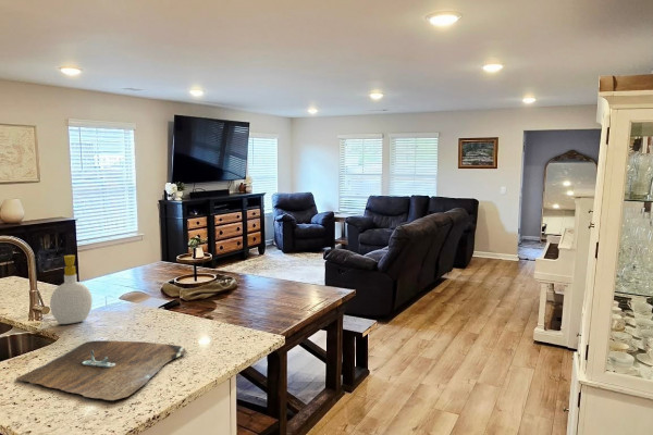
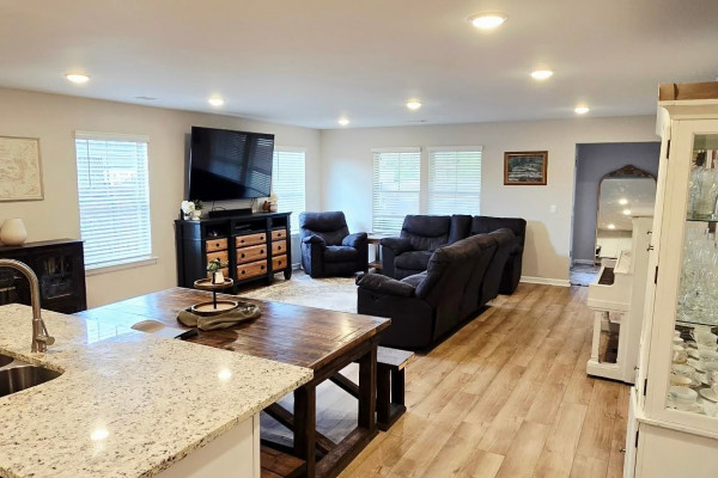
- soap bottle [49,254,94,325]
- cutting board [15,339,187,401]
